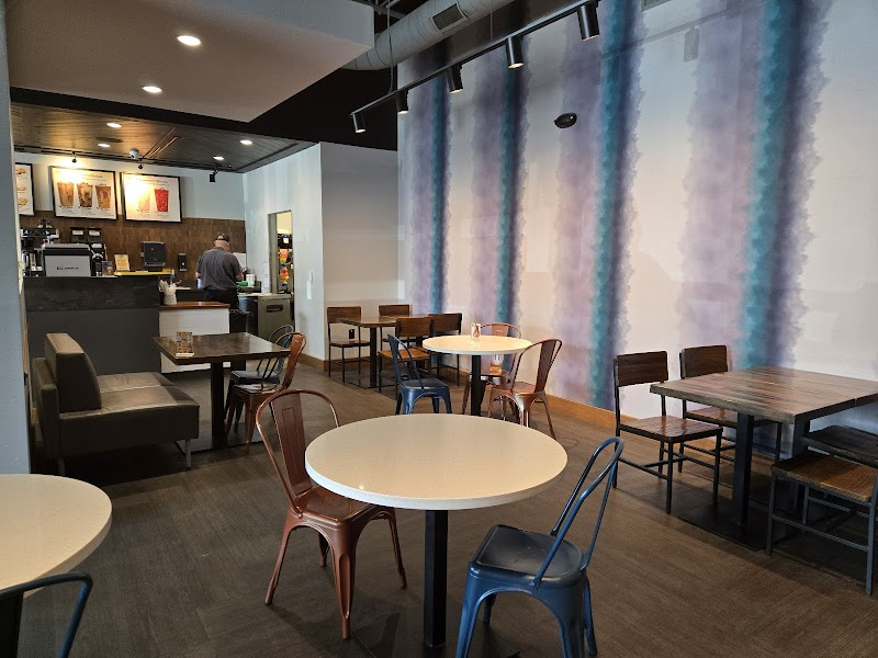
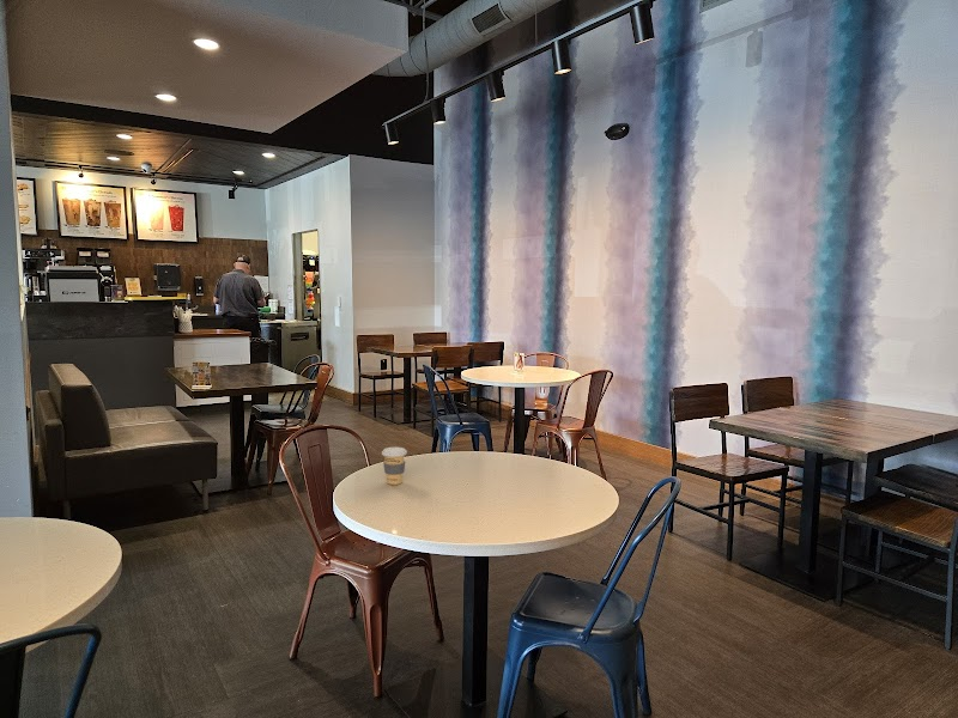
+ coffee cup [381,446,408,486]
